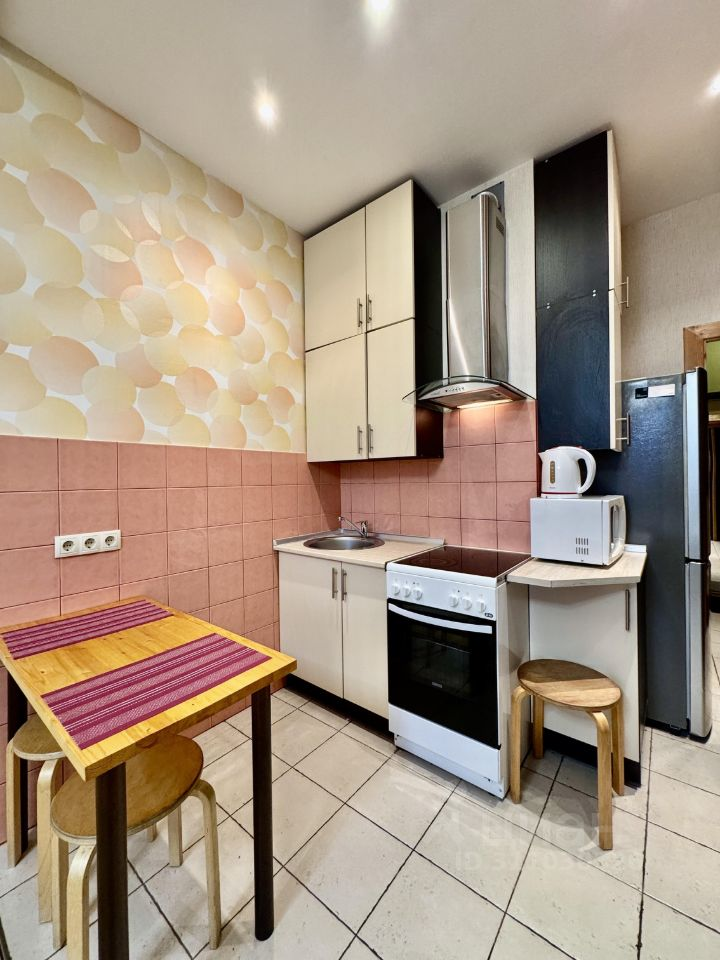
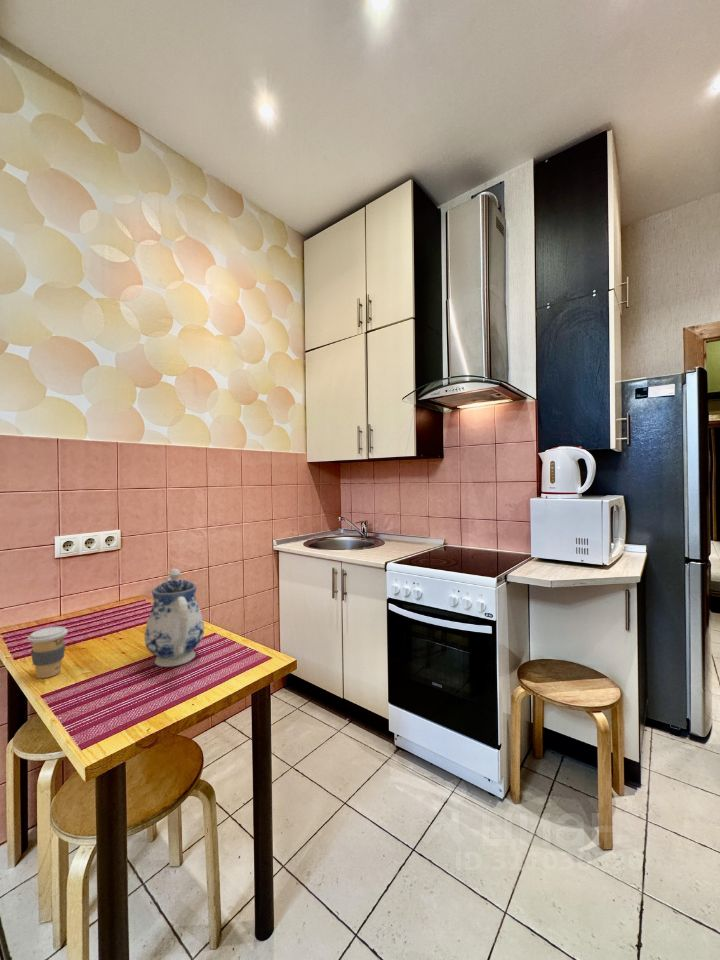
+ coffee cup [27,626,69,679]
+ teapot [144,568,205,668]
